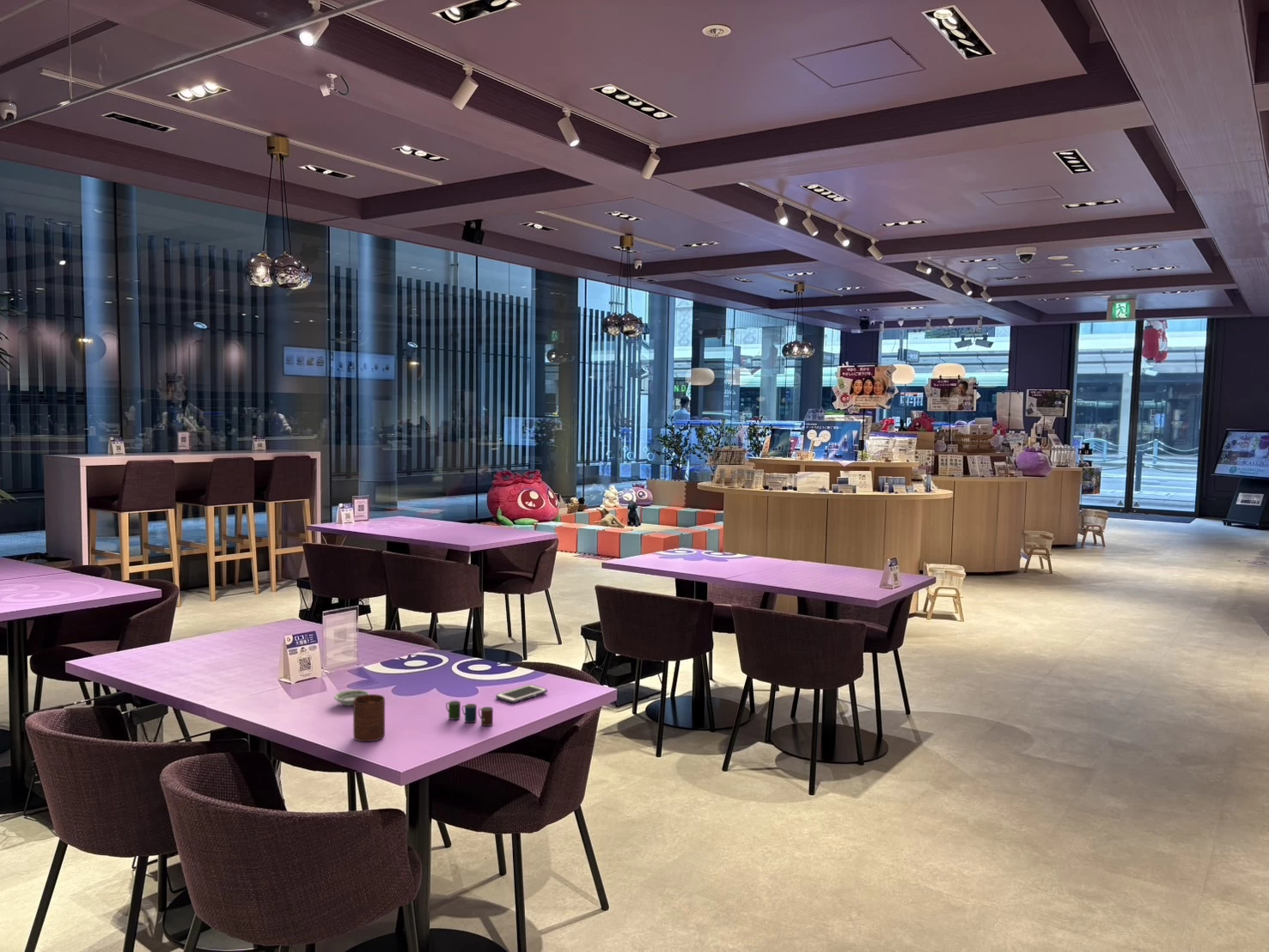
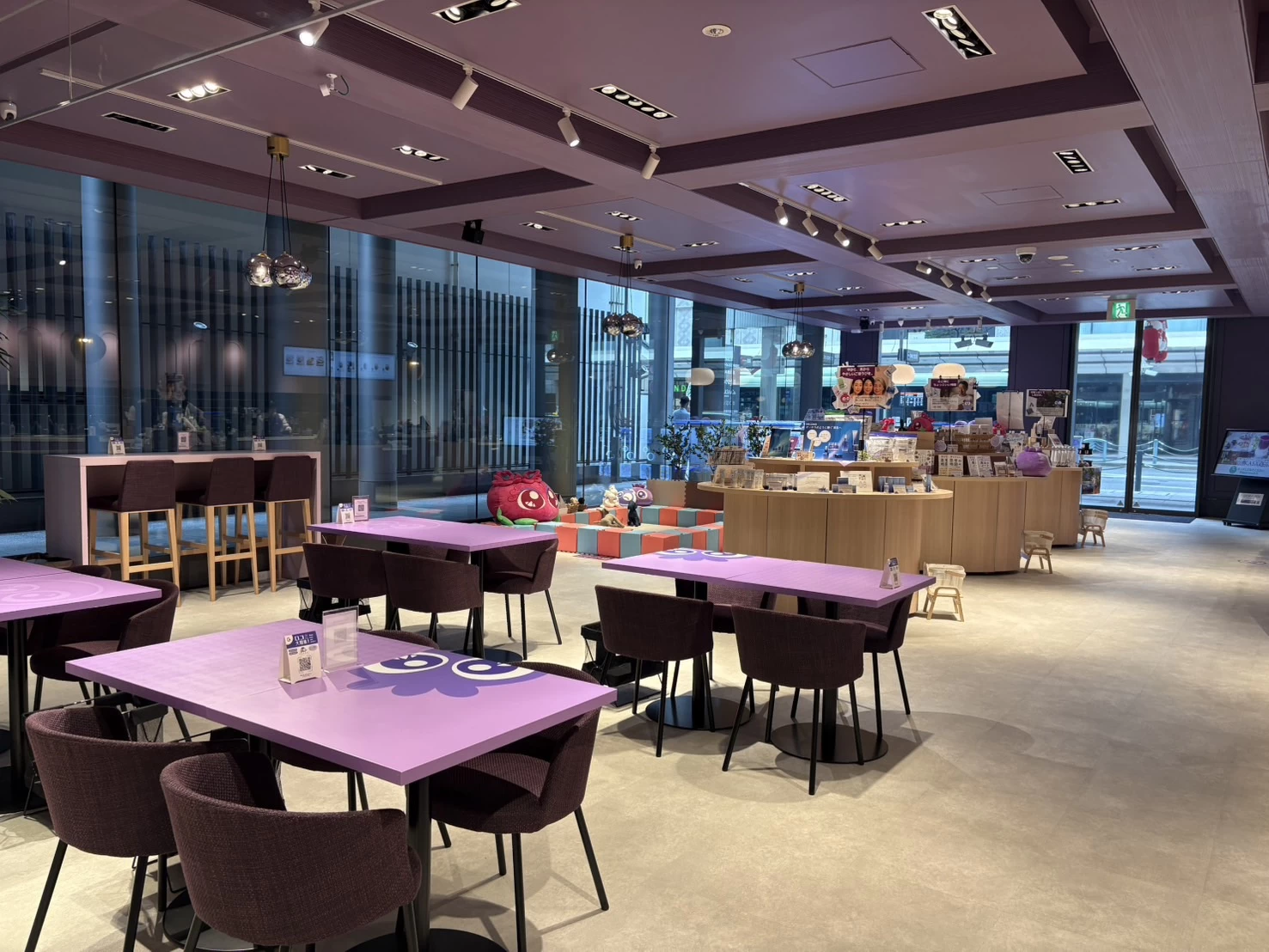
- saucer [333,689,370,706]
- cell phone [495,684,548,704]
- cup [352,693,386,742]
- cup [445,700,494,727]
